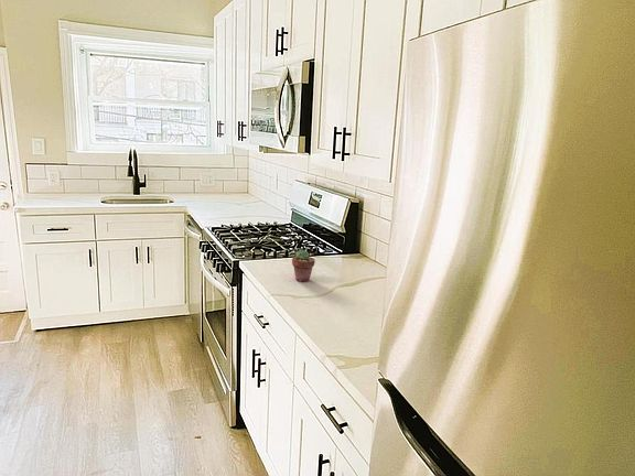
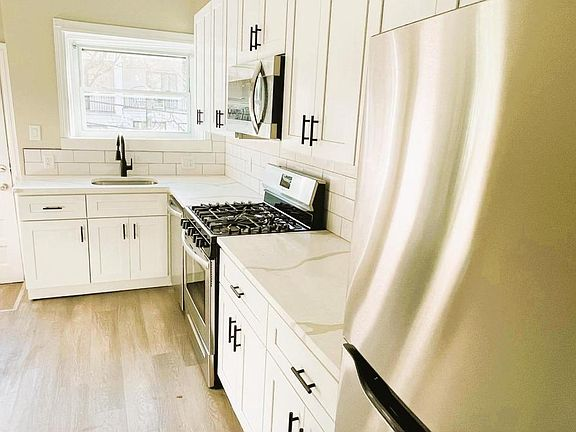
- potted succulent [291,249,316,282]
